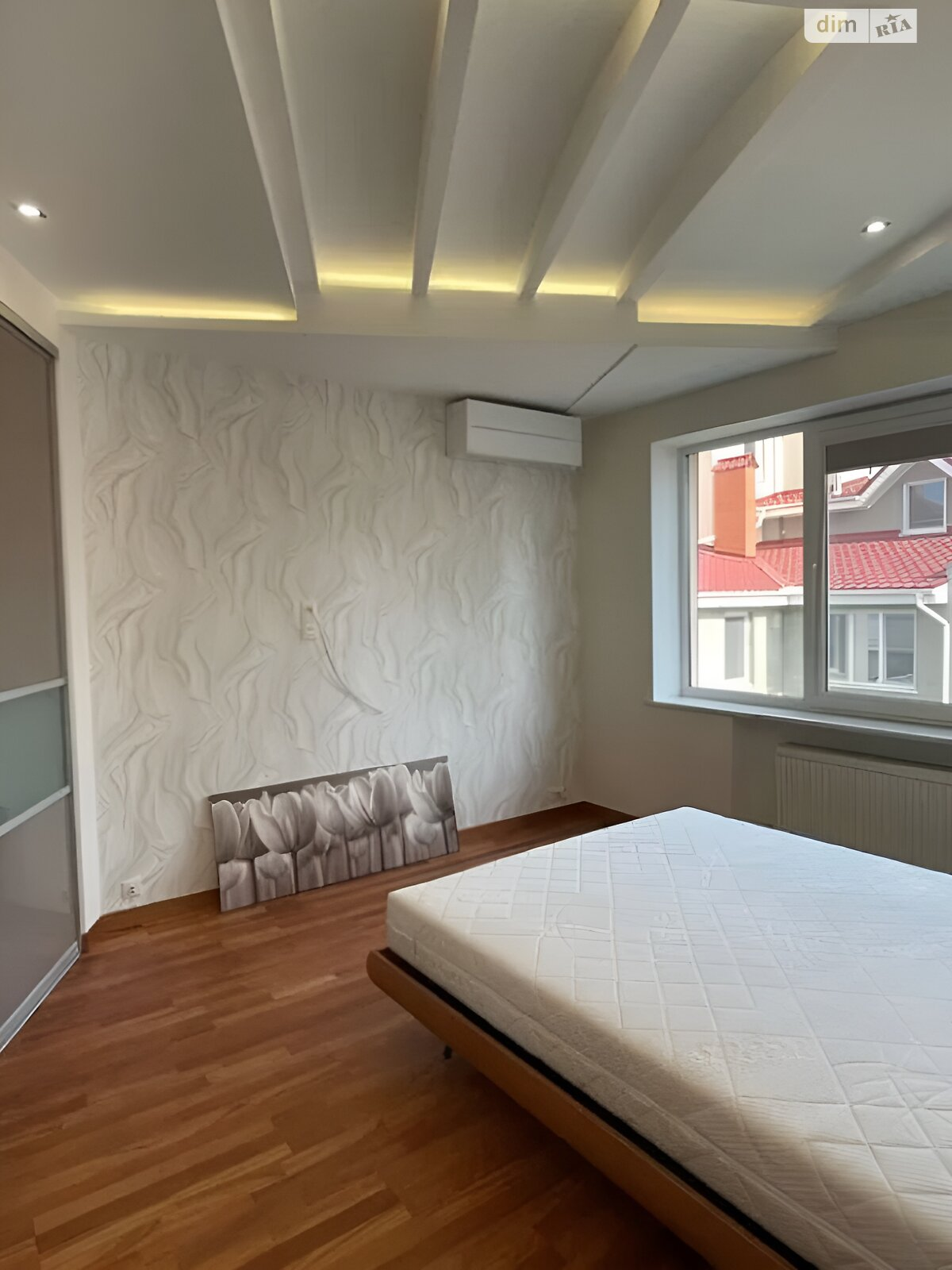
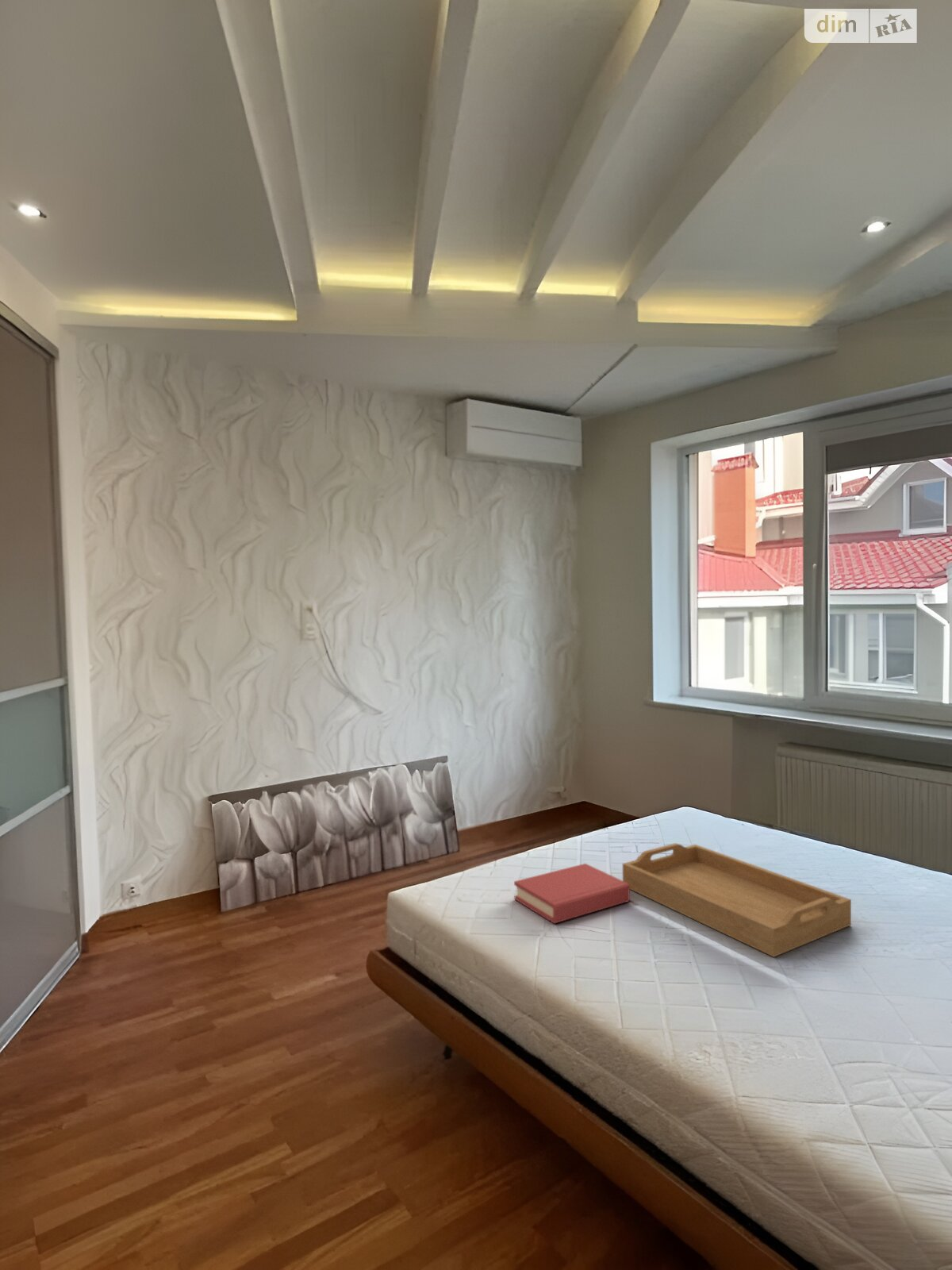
+ serving tray [622,842,852,958]
+ hardback book [513,863,631,925]
